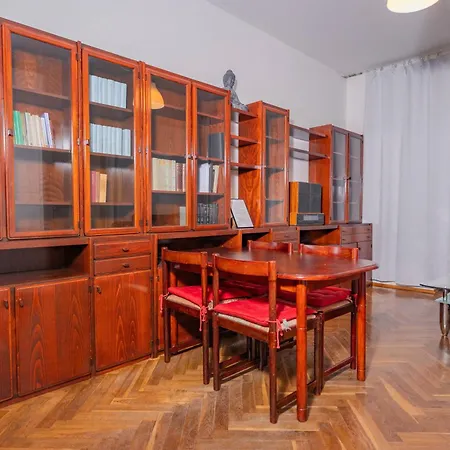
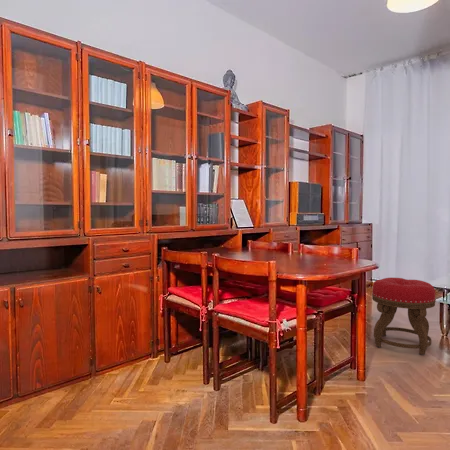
+ stool [371,277,437,356]
